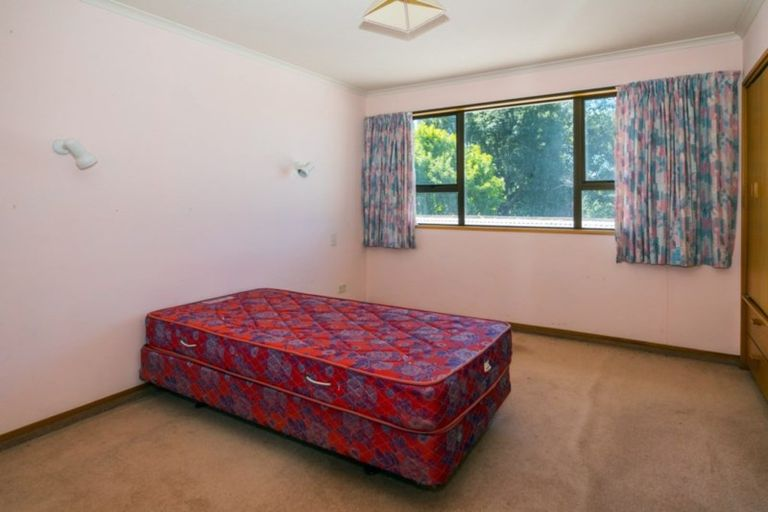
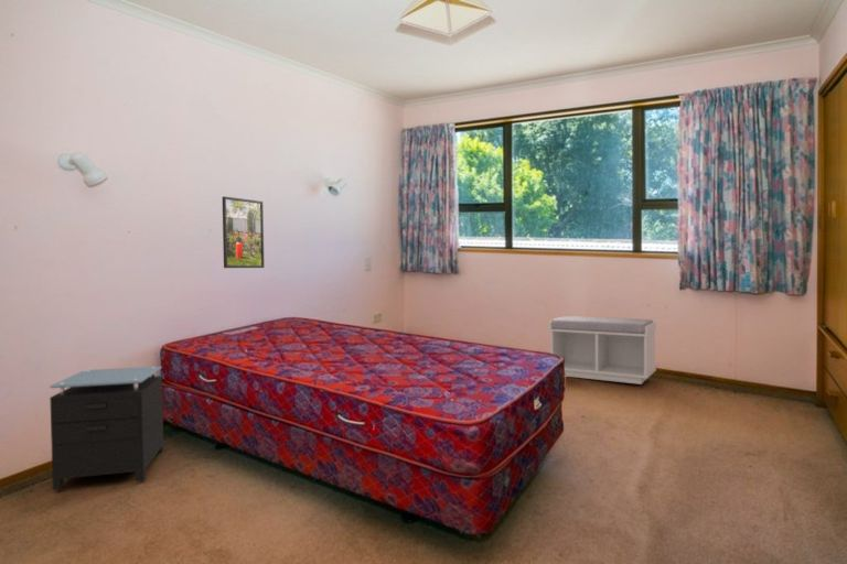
+ nightstand [49,365,164,490]
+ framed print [222,195,266,269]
+ bench [548,315,657,386]
